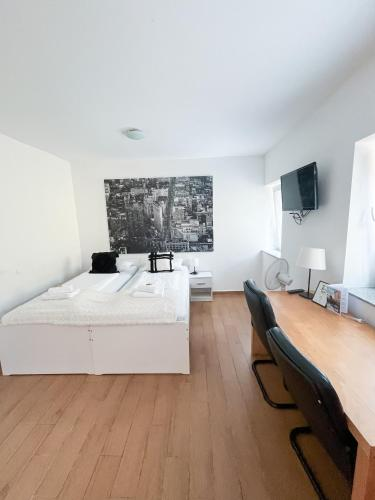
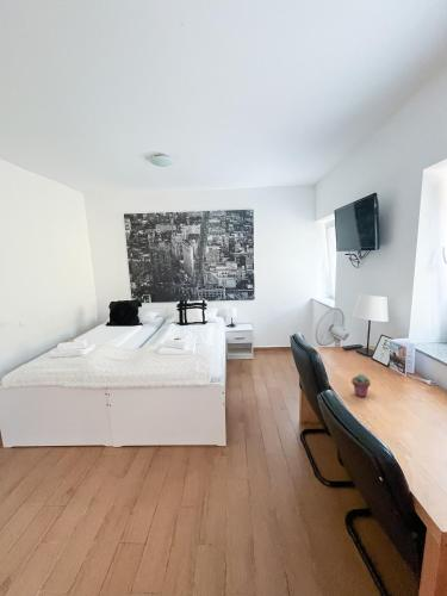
+ potted succulent [350,373,372,398]
